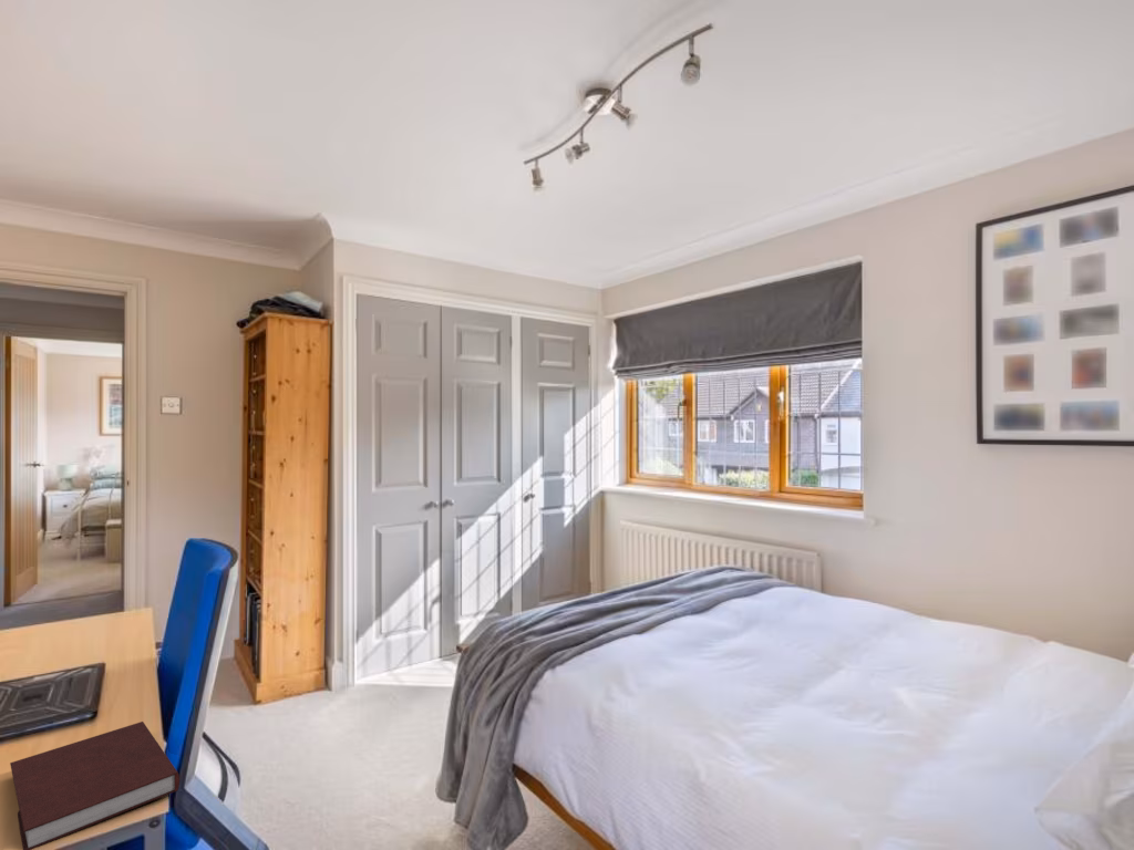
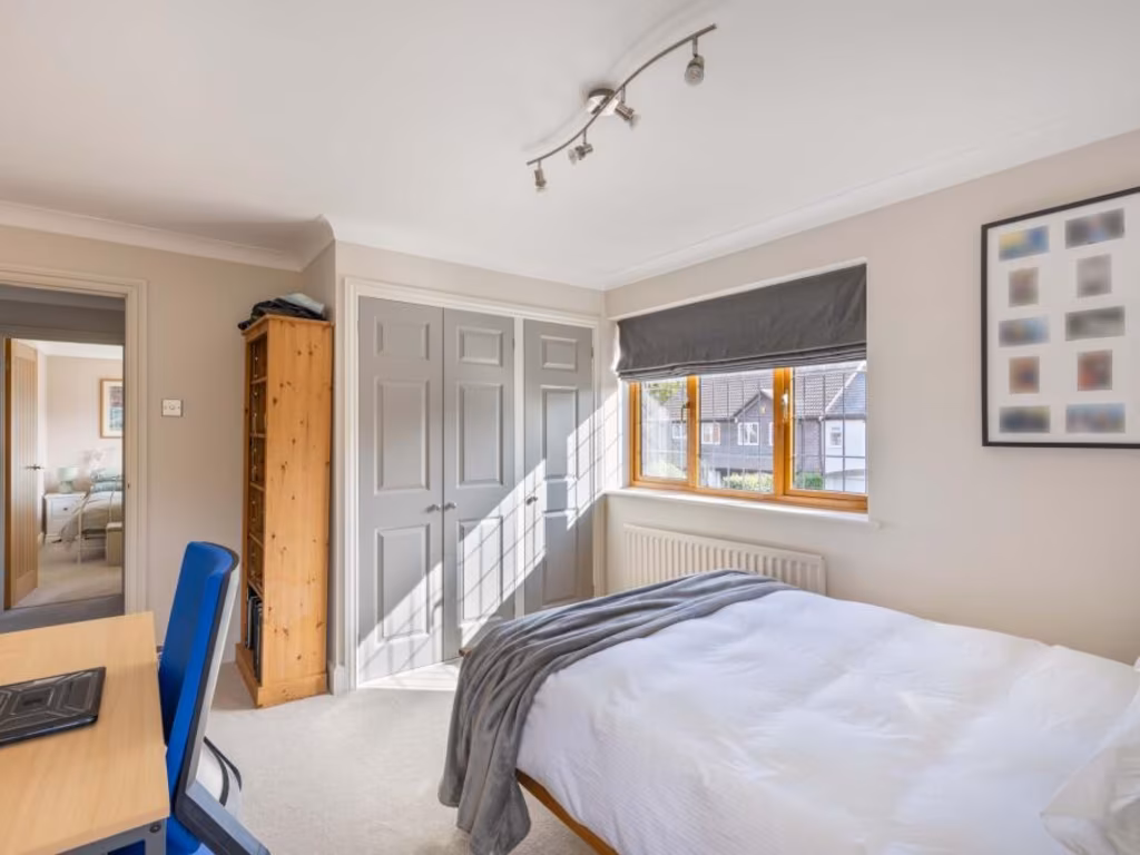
- notebook [9,721,181,850]
